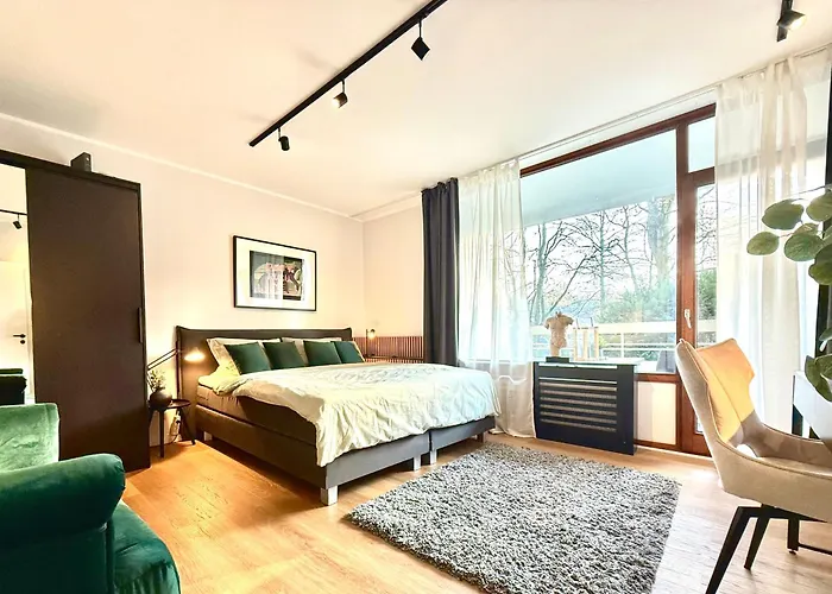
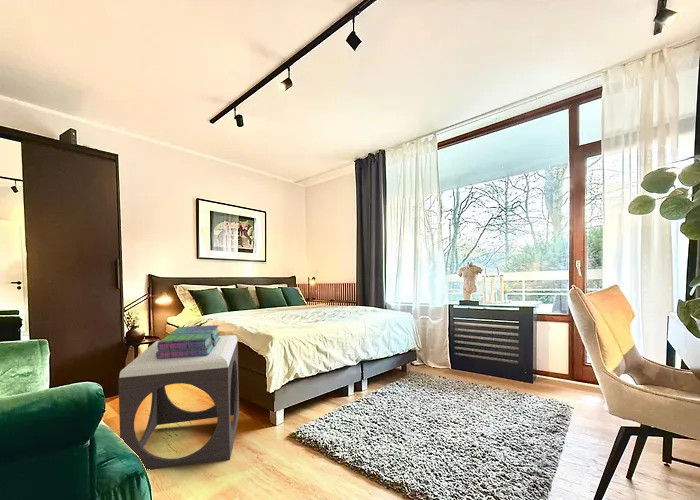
+ stack of books [156,324,221,359]
+ footstool [117,334,240,471]
